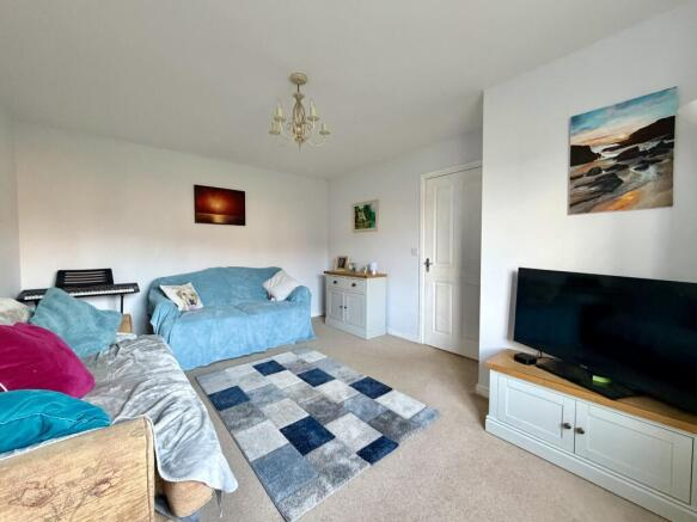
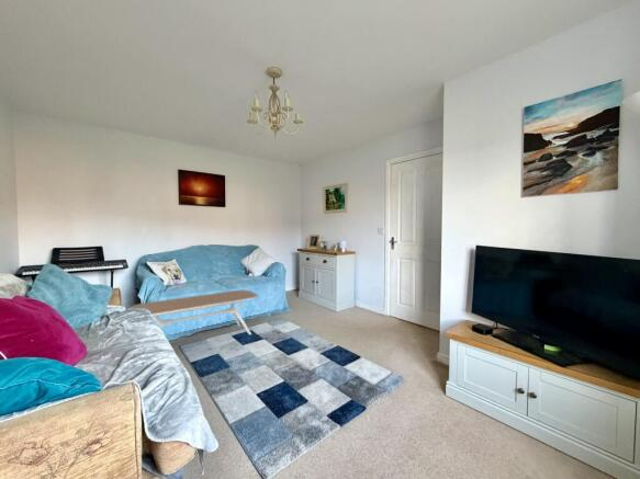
+ coffee table [130,289,259,335]
